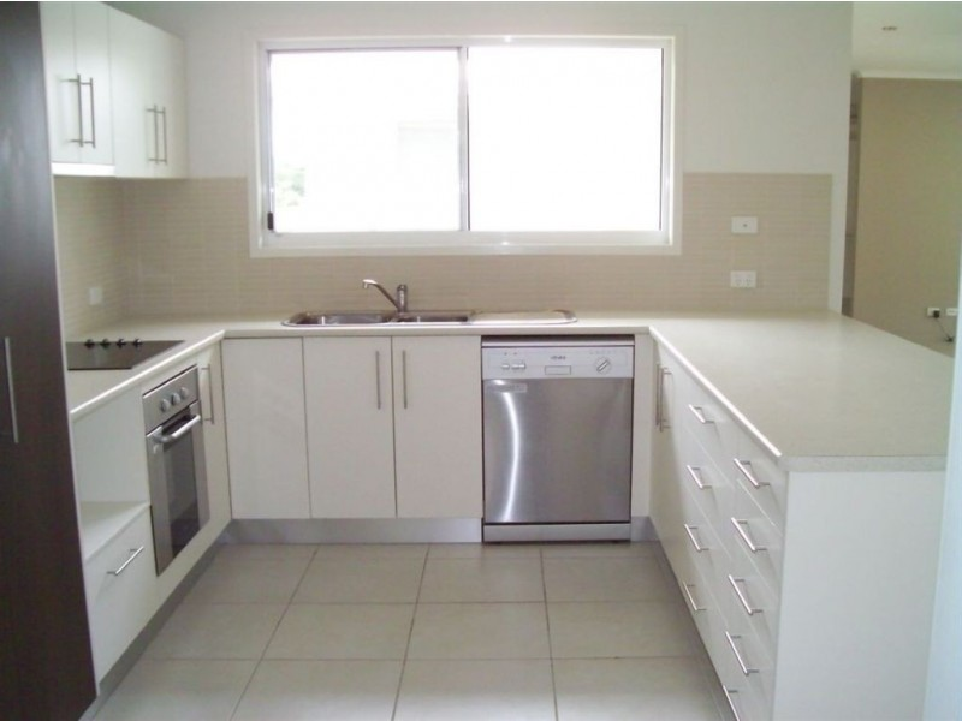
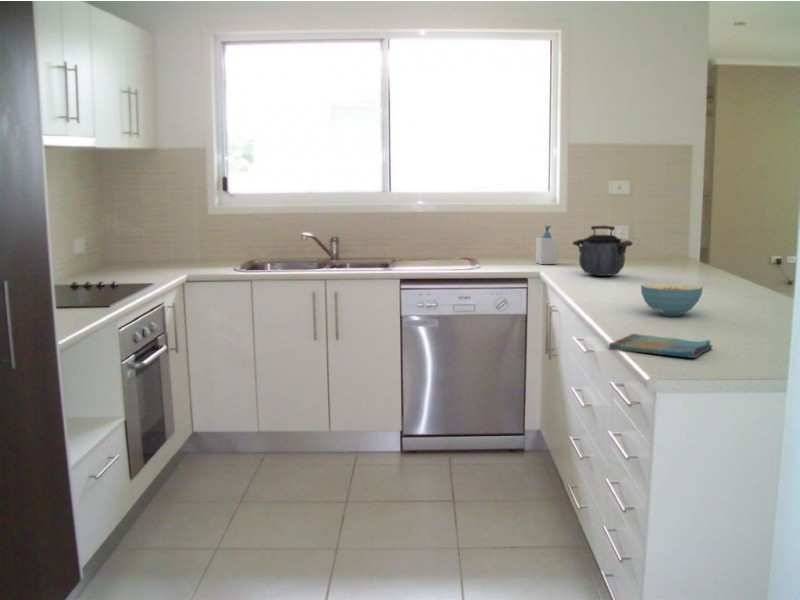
+ dish towel [608,333,713,359]
+ cereal bowl [640,282,704,317]
+ soap bottle [535,224,559,265]
+ kettle [571,225,634,277]
